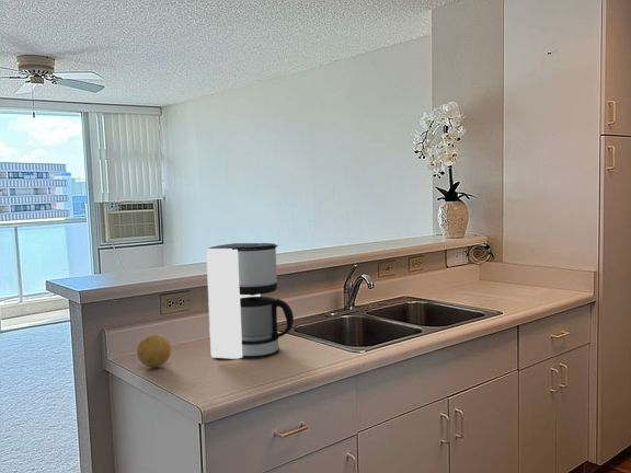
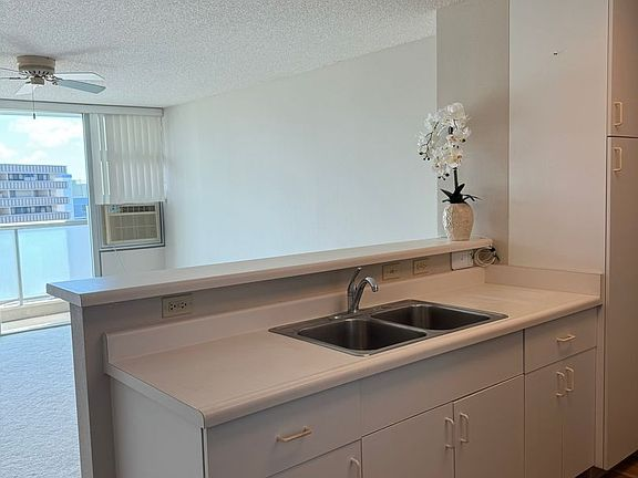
- fruit [136,333,172,368]
- coffee maker [206,242,295,360]
